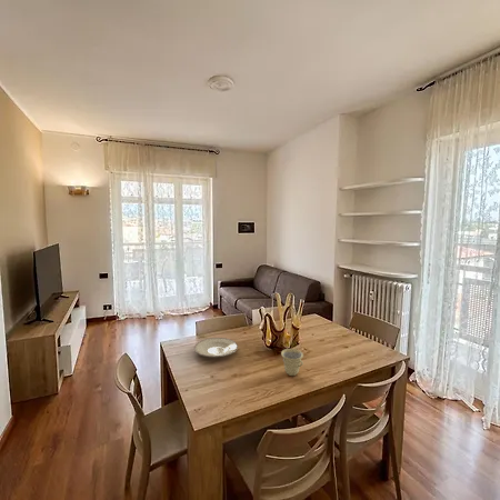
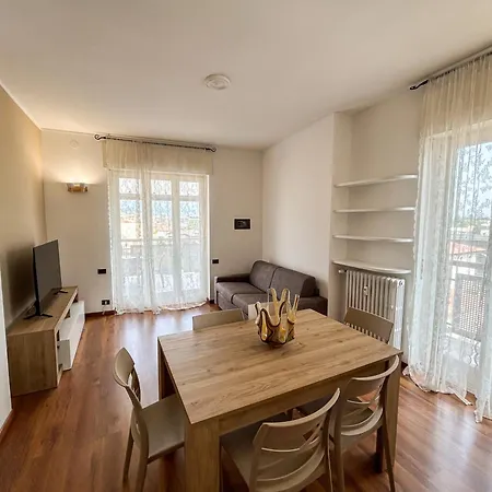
- cup [280,348,304,377]
- plate [193,337,239,358]
